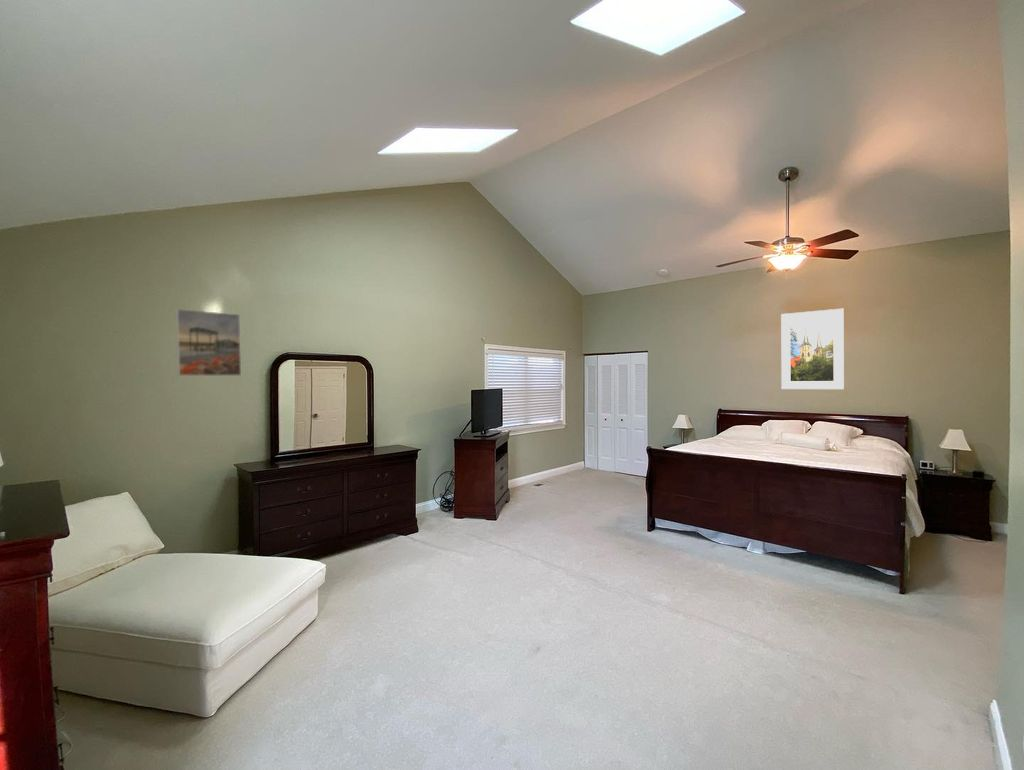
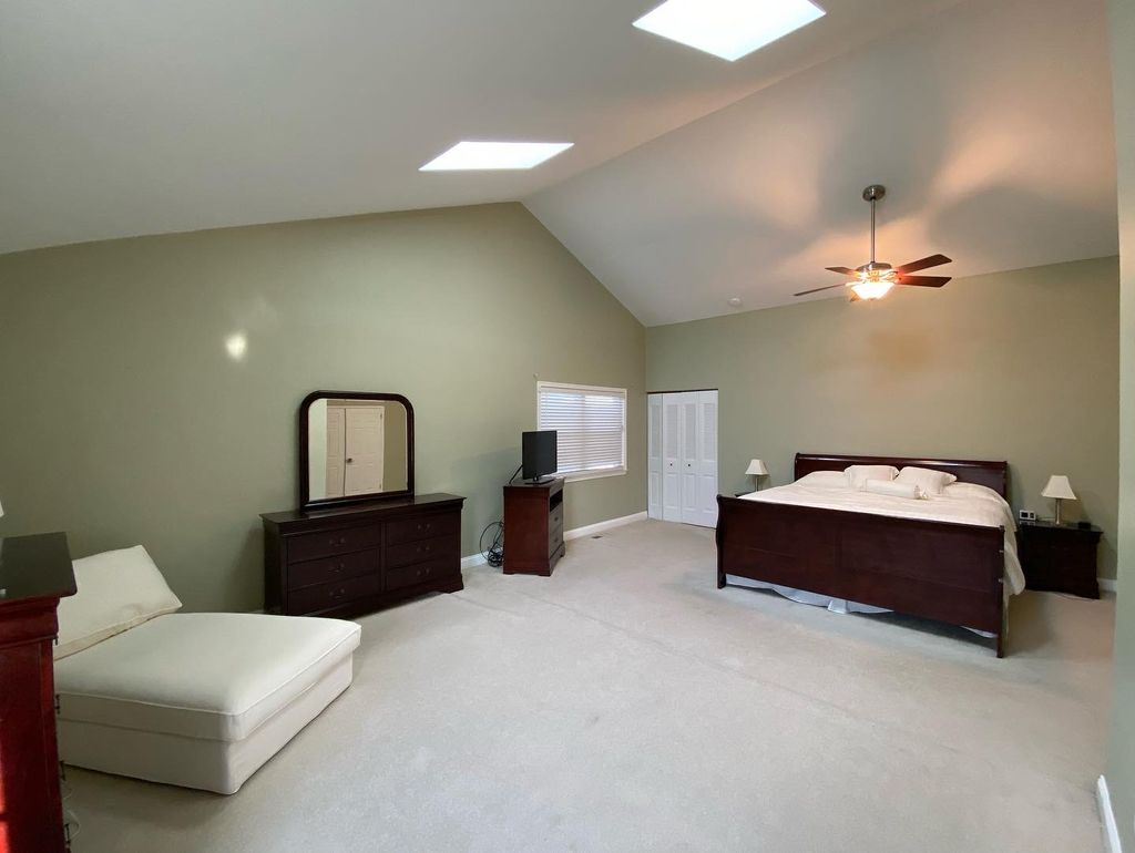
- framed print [175,308,242,377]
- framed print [780,308,845,390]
